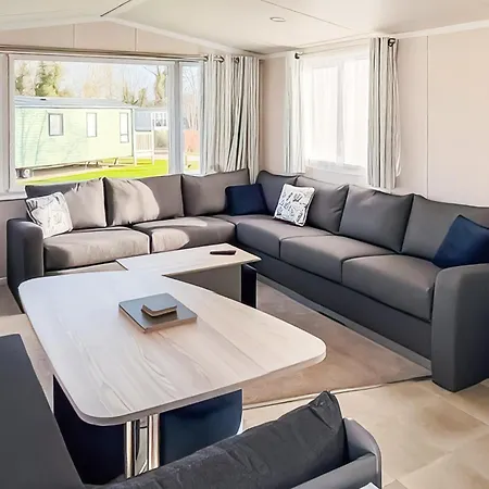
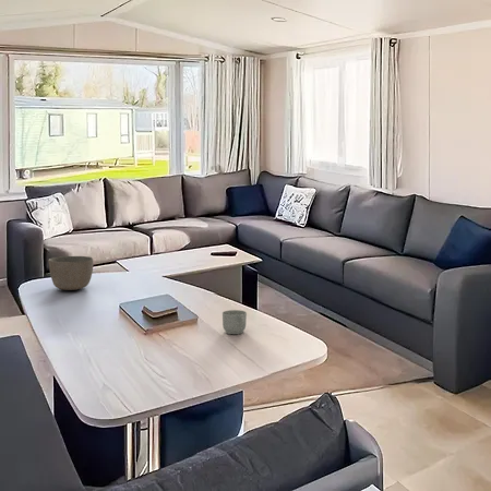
+ mug [221,309,248,335]
+ bowl [47,255,94,291]
